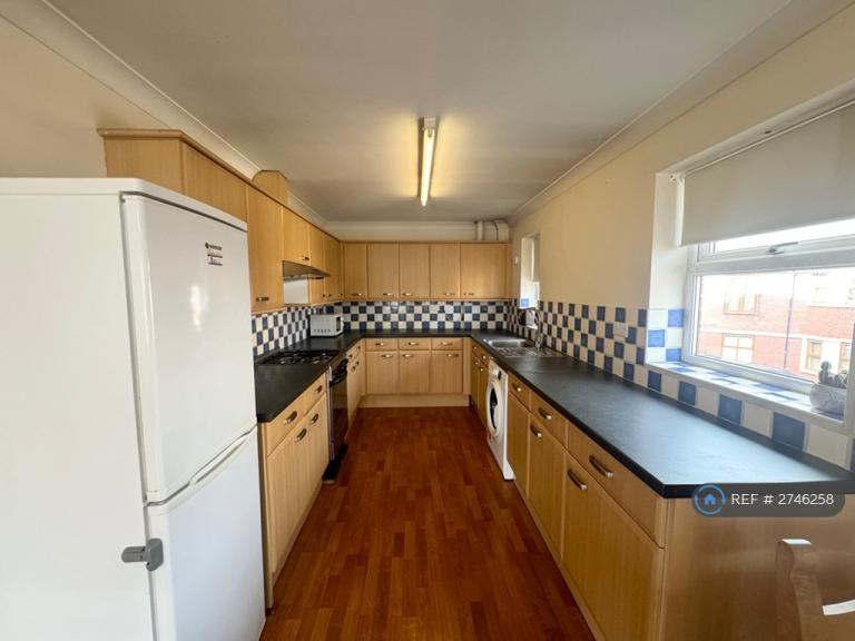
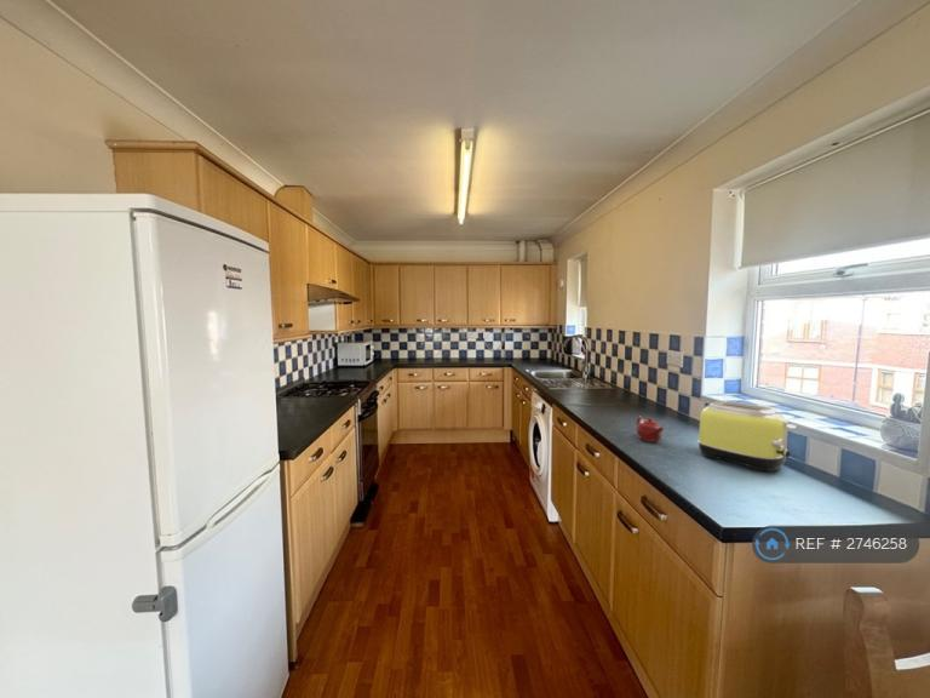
+ teapot [636,416,665,442]
+ toaster [696,400,798,473]
